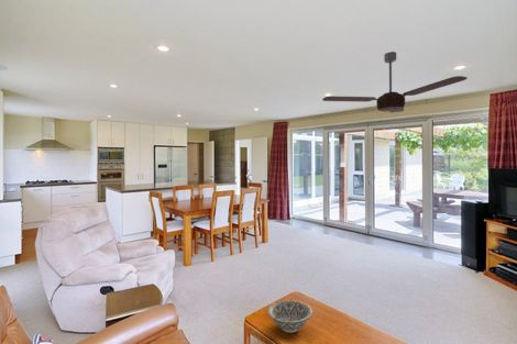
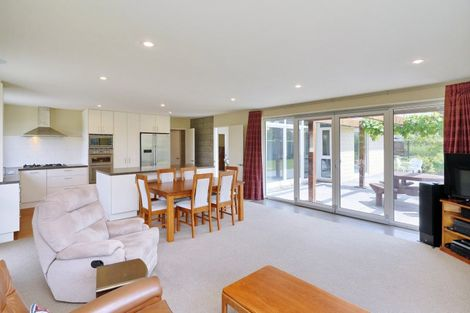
- ceiling fan [321,51,469,113]
- decorative bowl [266,299,314,334]
